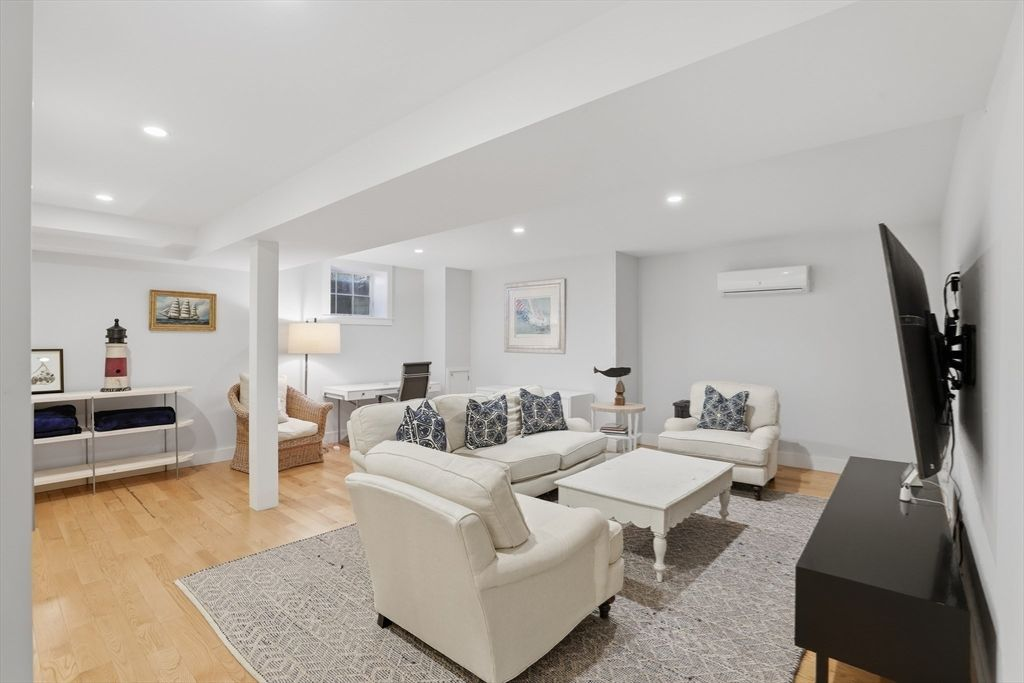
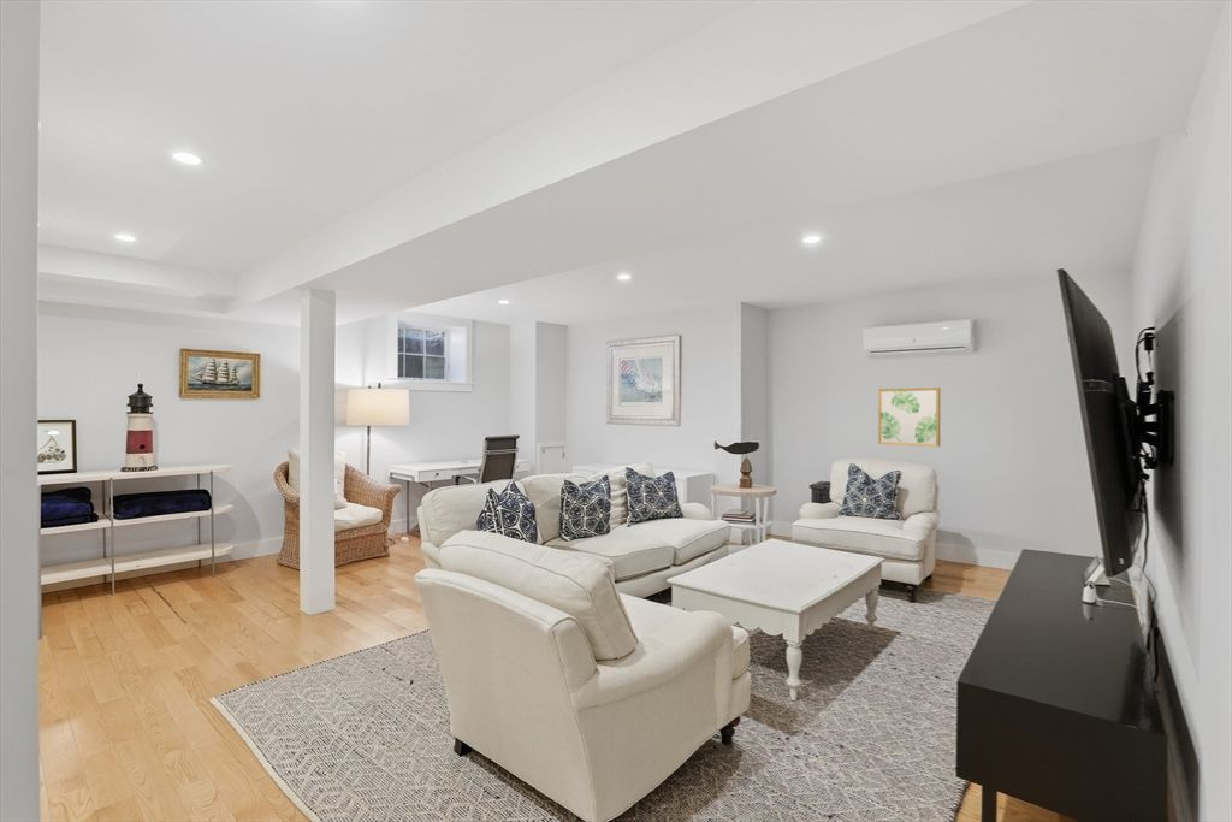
+ wall art [877,386,941,448]
